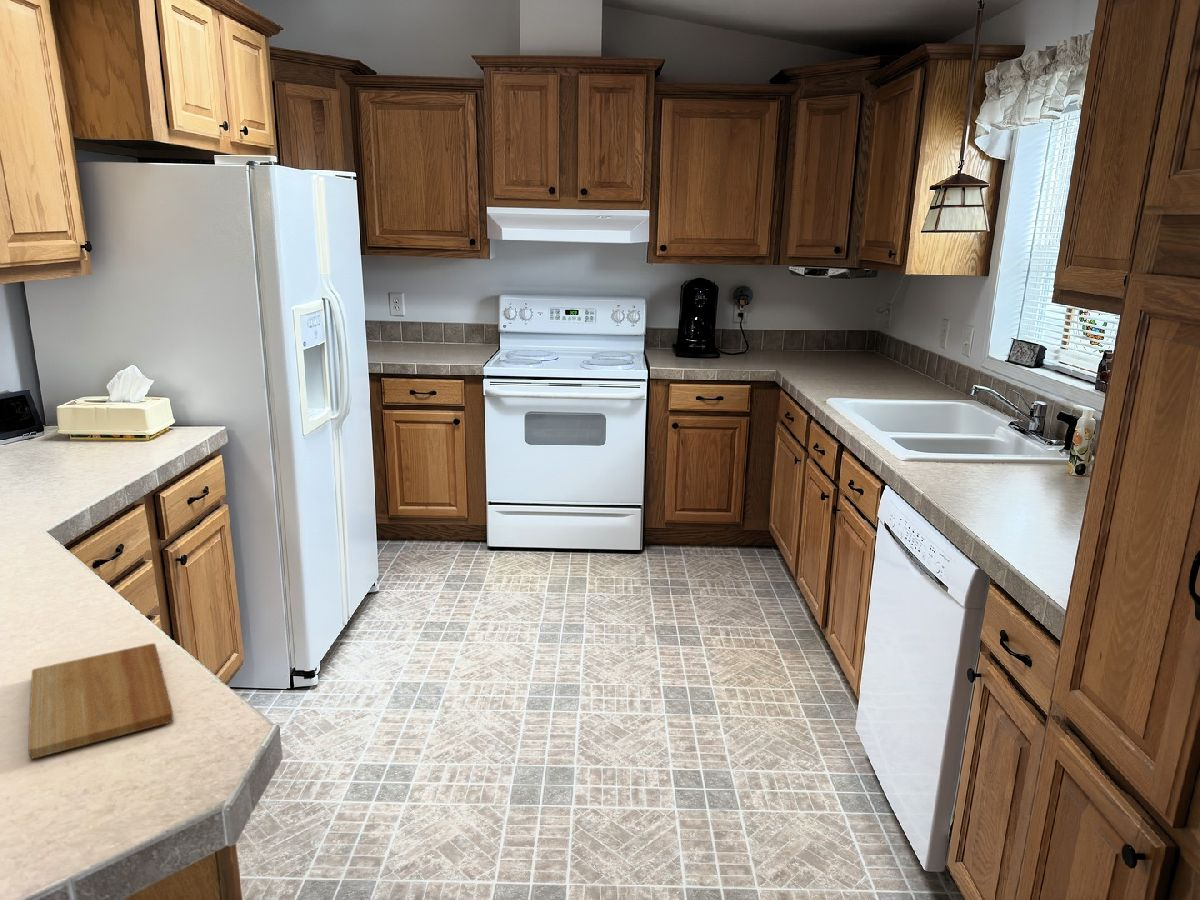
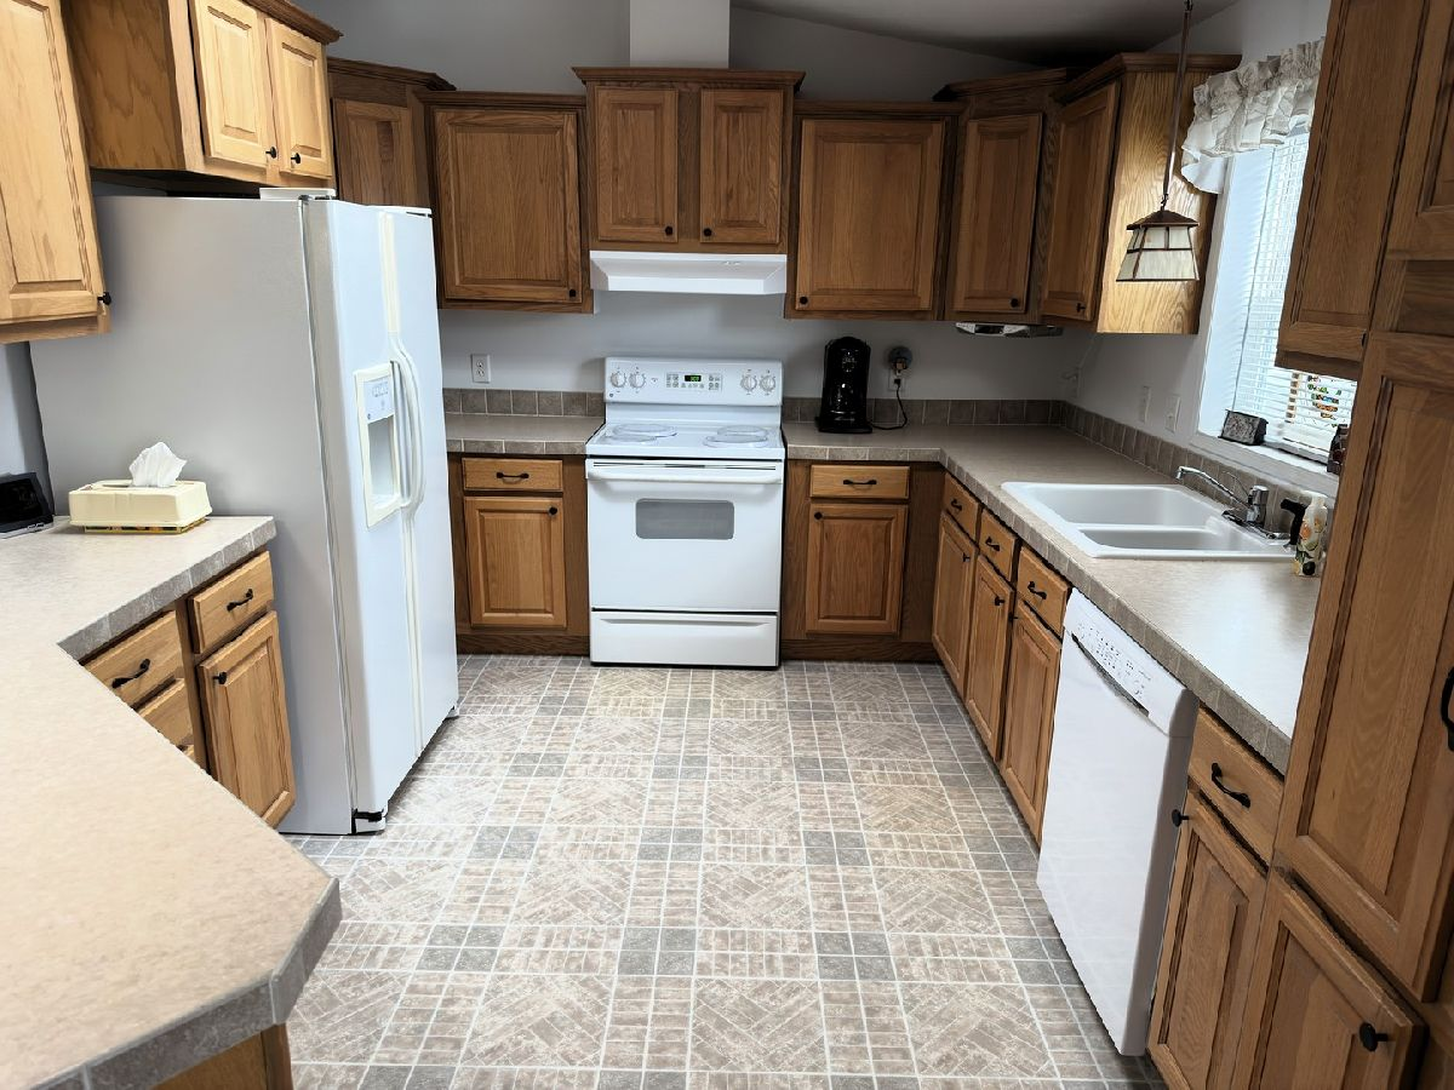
- cutting board [27,642,174,759]
